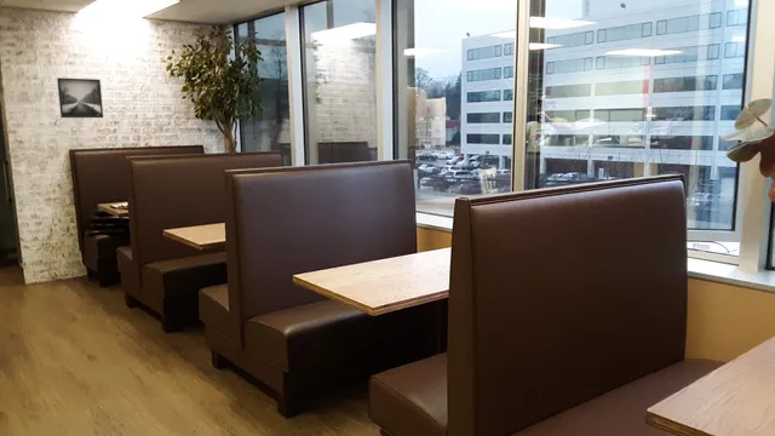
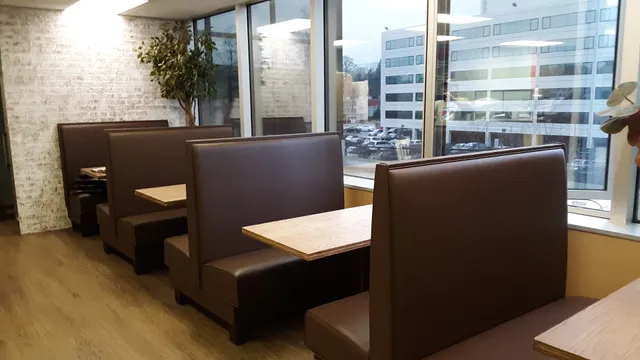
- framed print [56,76,104,119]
